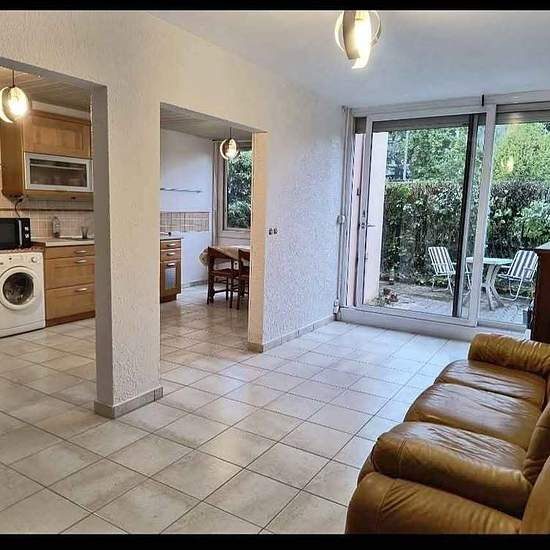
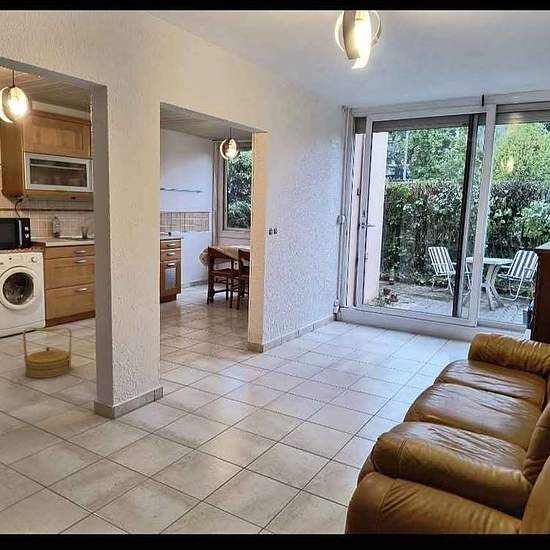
+ basket [22,326,73,379]
